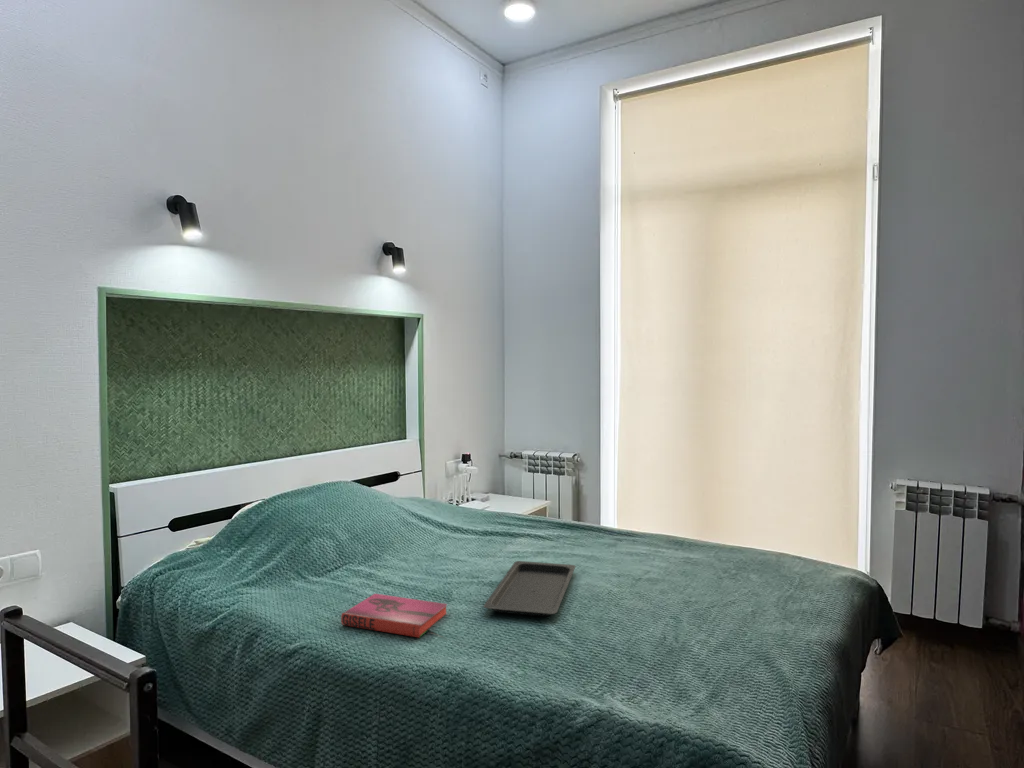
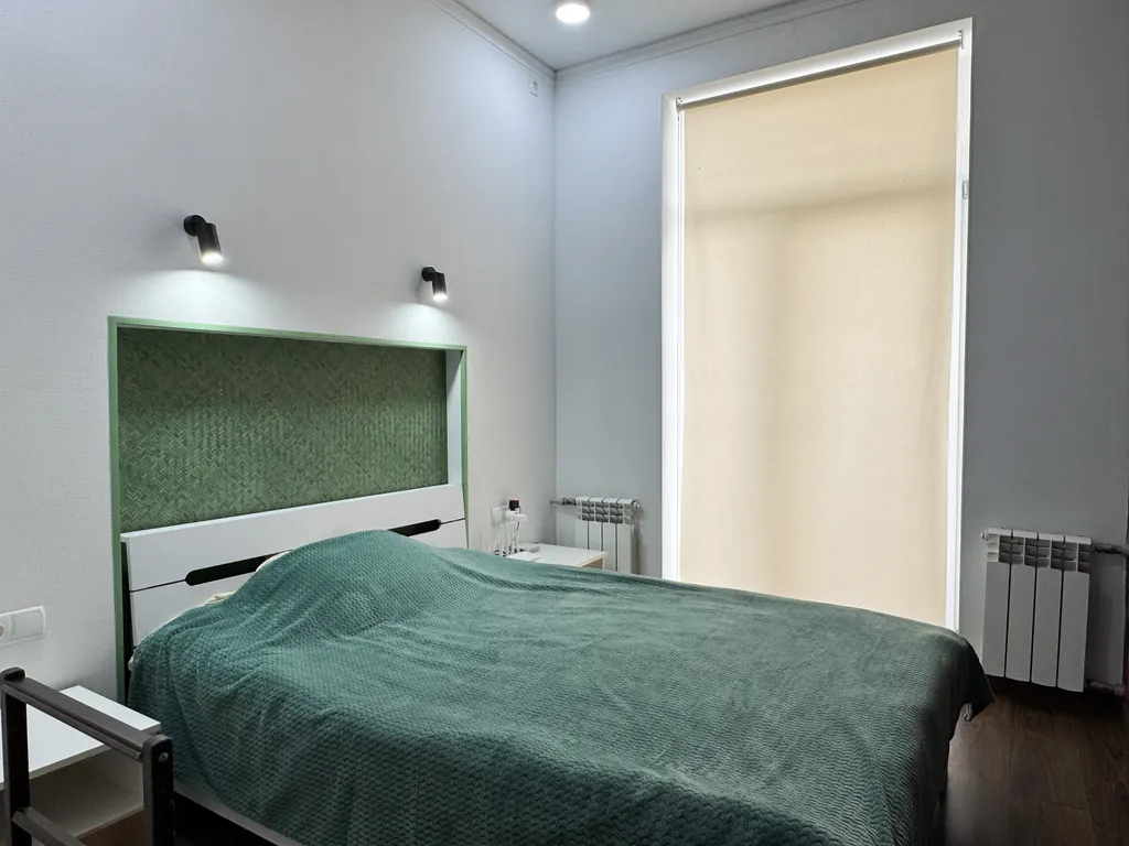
- hardback book [340,593,449,639]
- serving tray [482,560,577,617]
